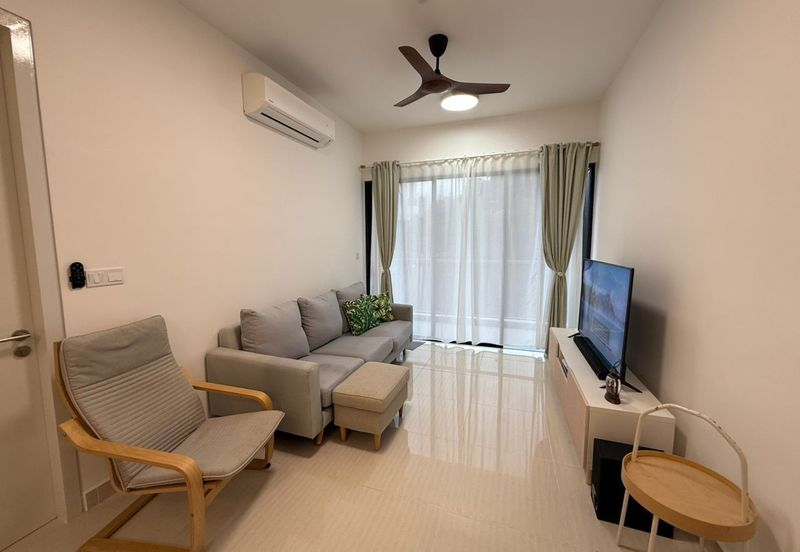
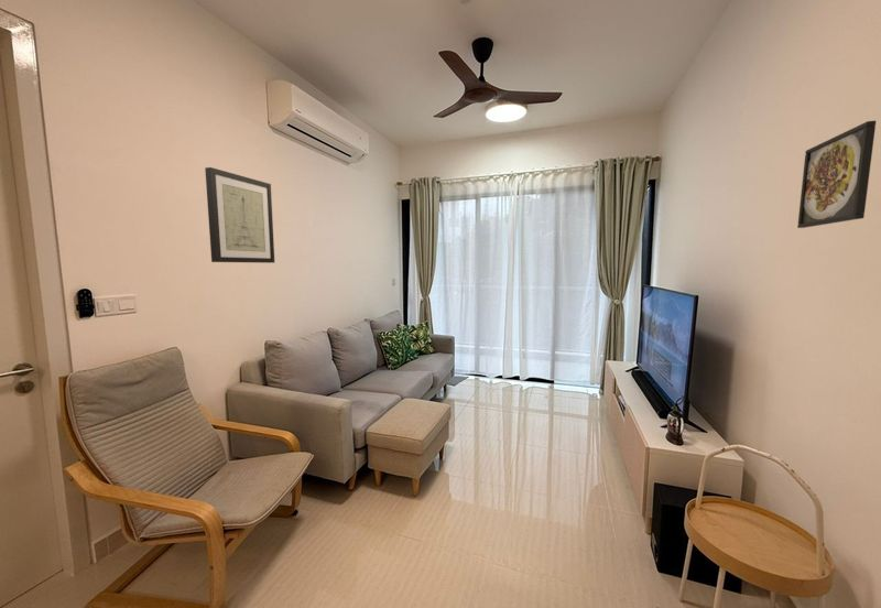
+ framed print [796,120,877,229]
+ wall art [204,166,275,264]
